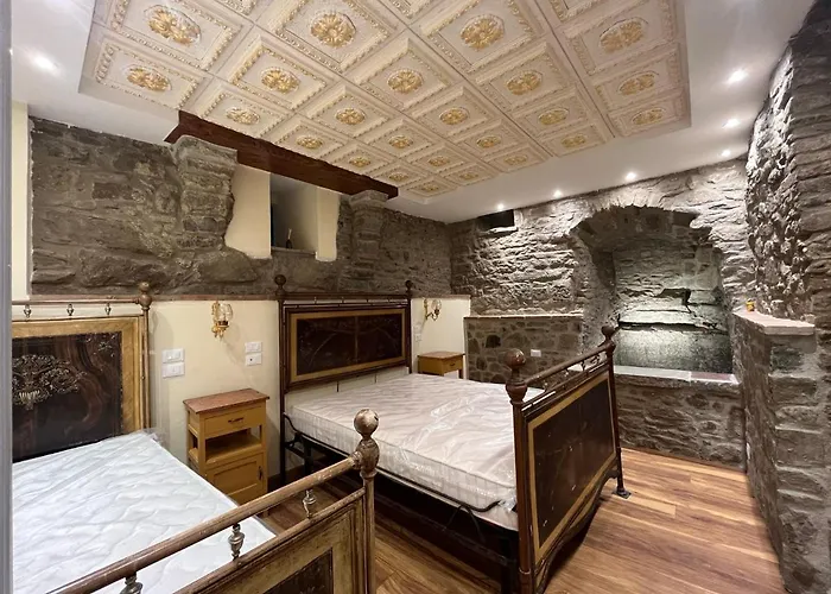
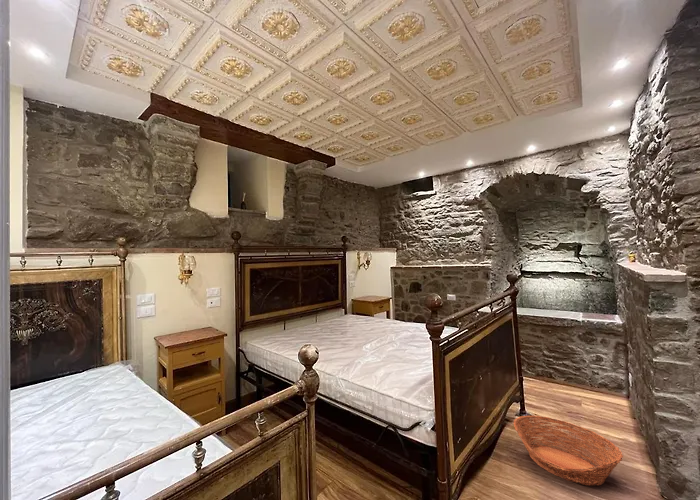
+ basket [513,415,624,486]
